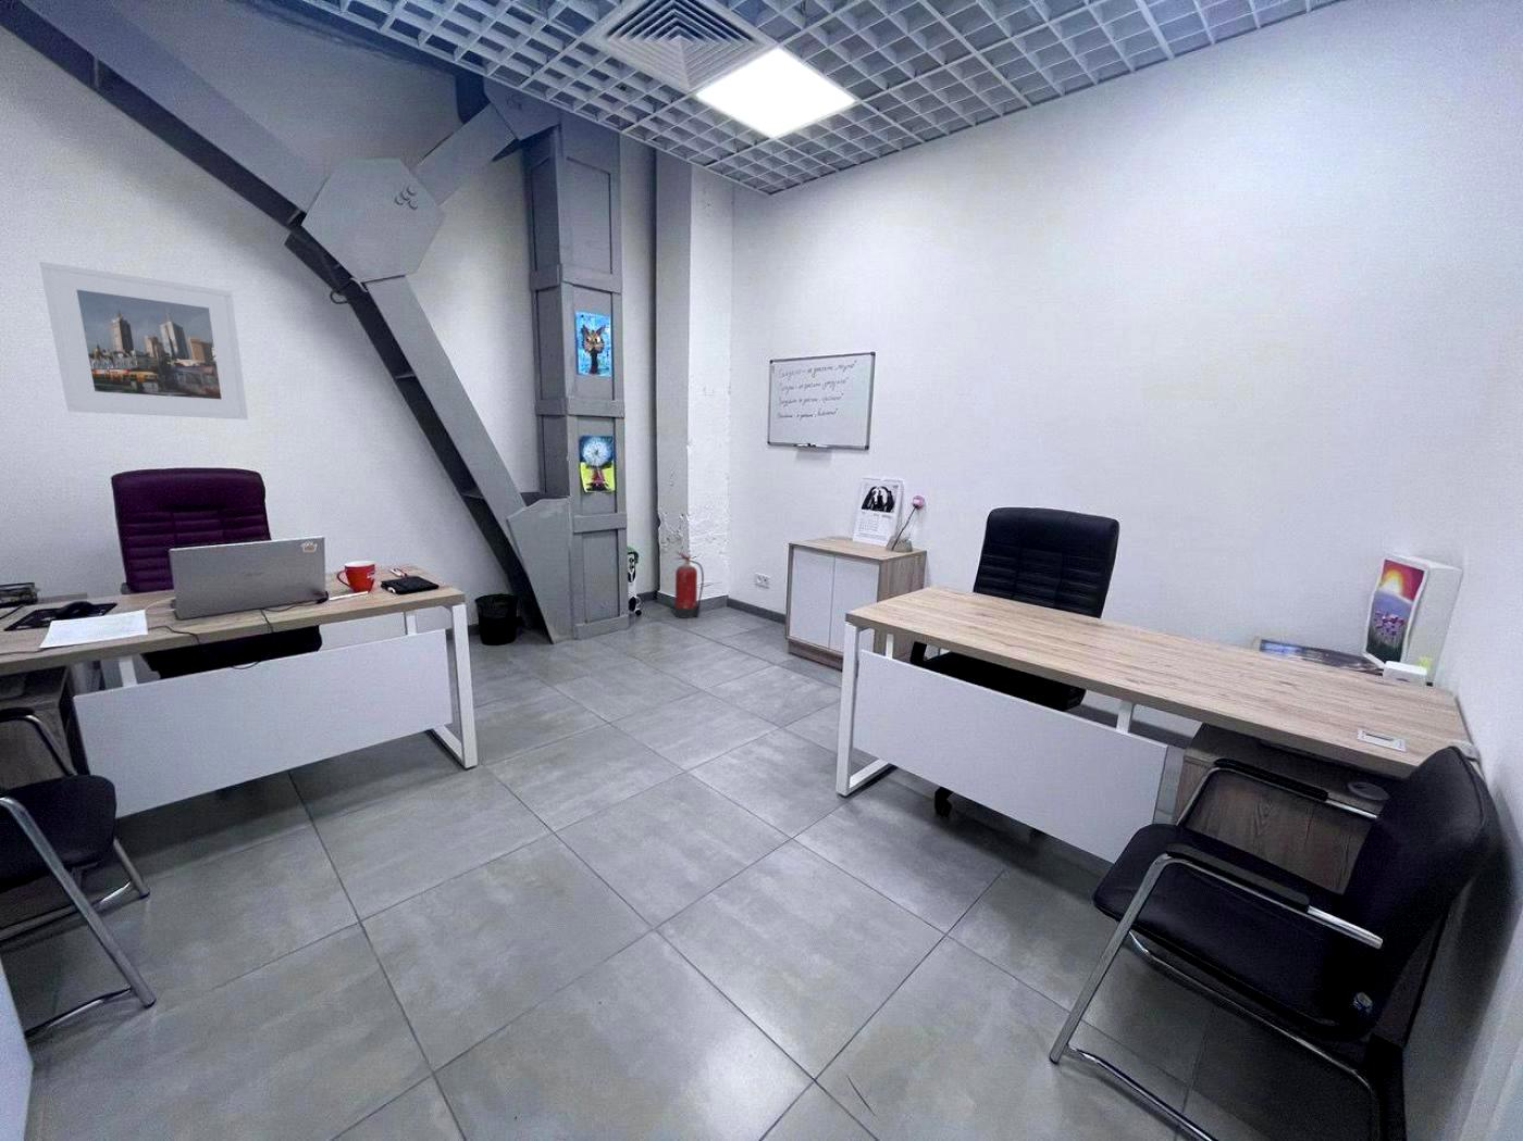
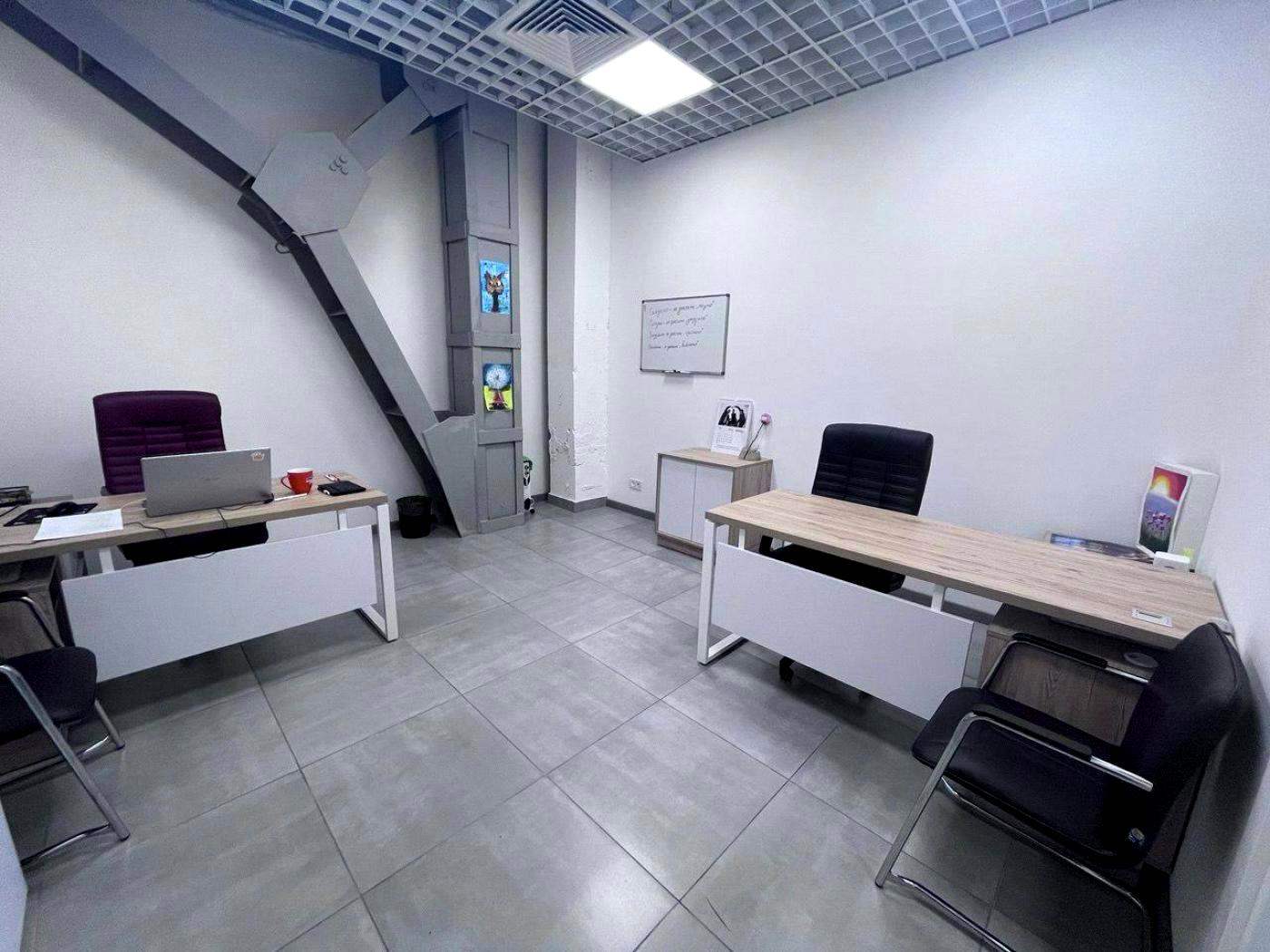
- fire extinguisher [674,550,705,620]
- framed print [40,261,249,421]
